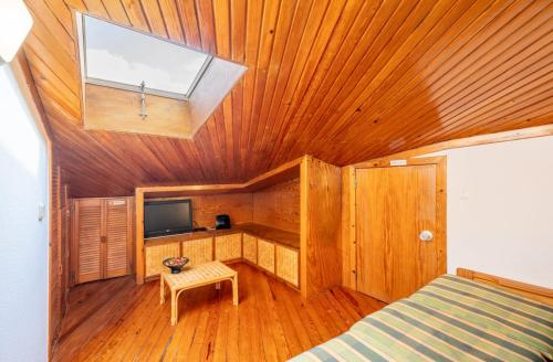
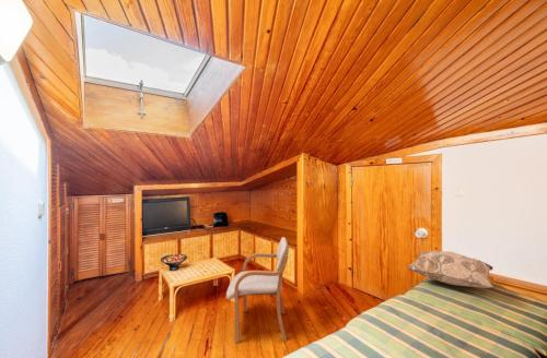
+ armchair [225,236,290,345]
+ decorative pillow [406,250,494,289]
